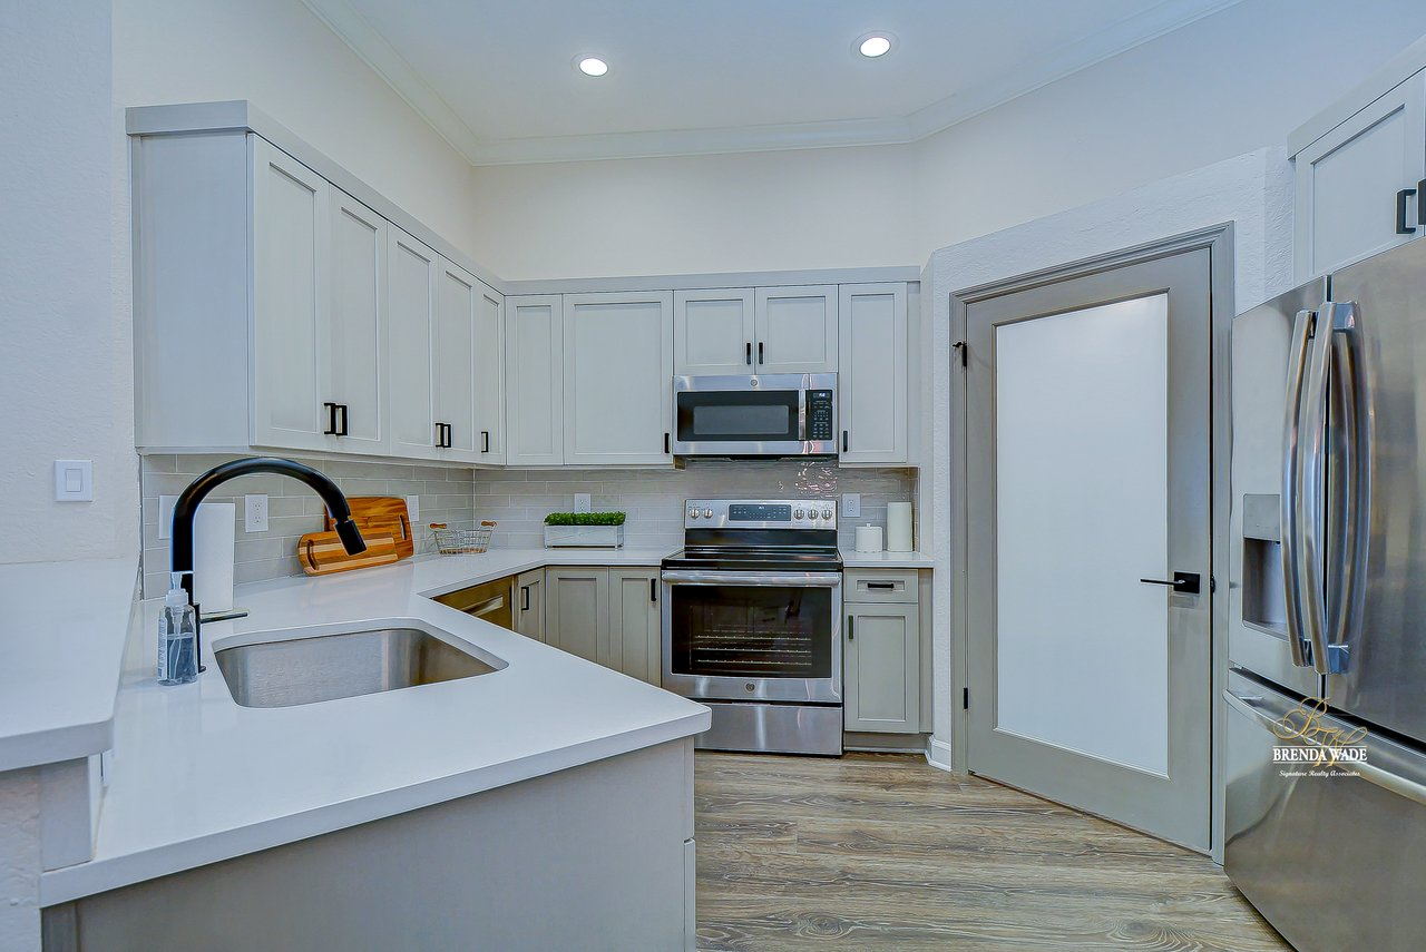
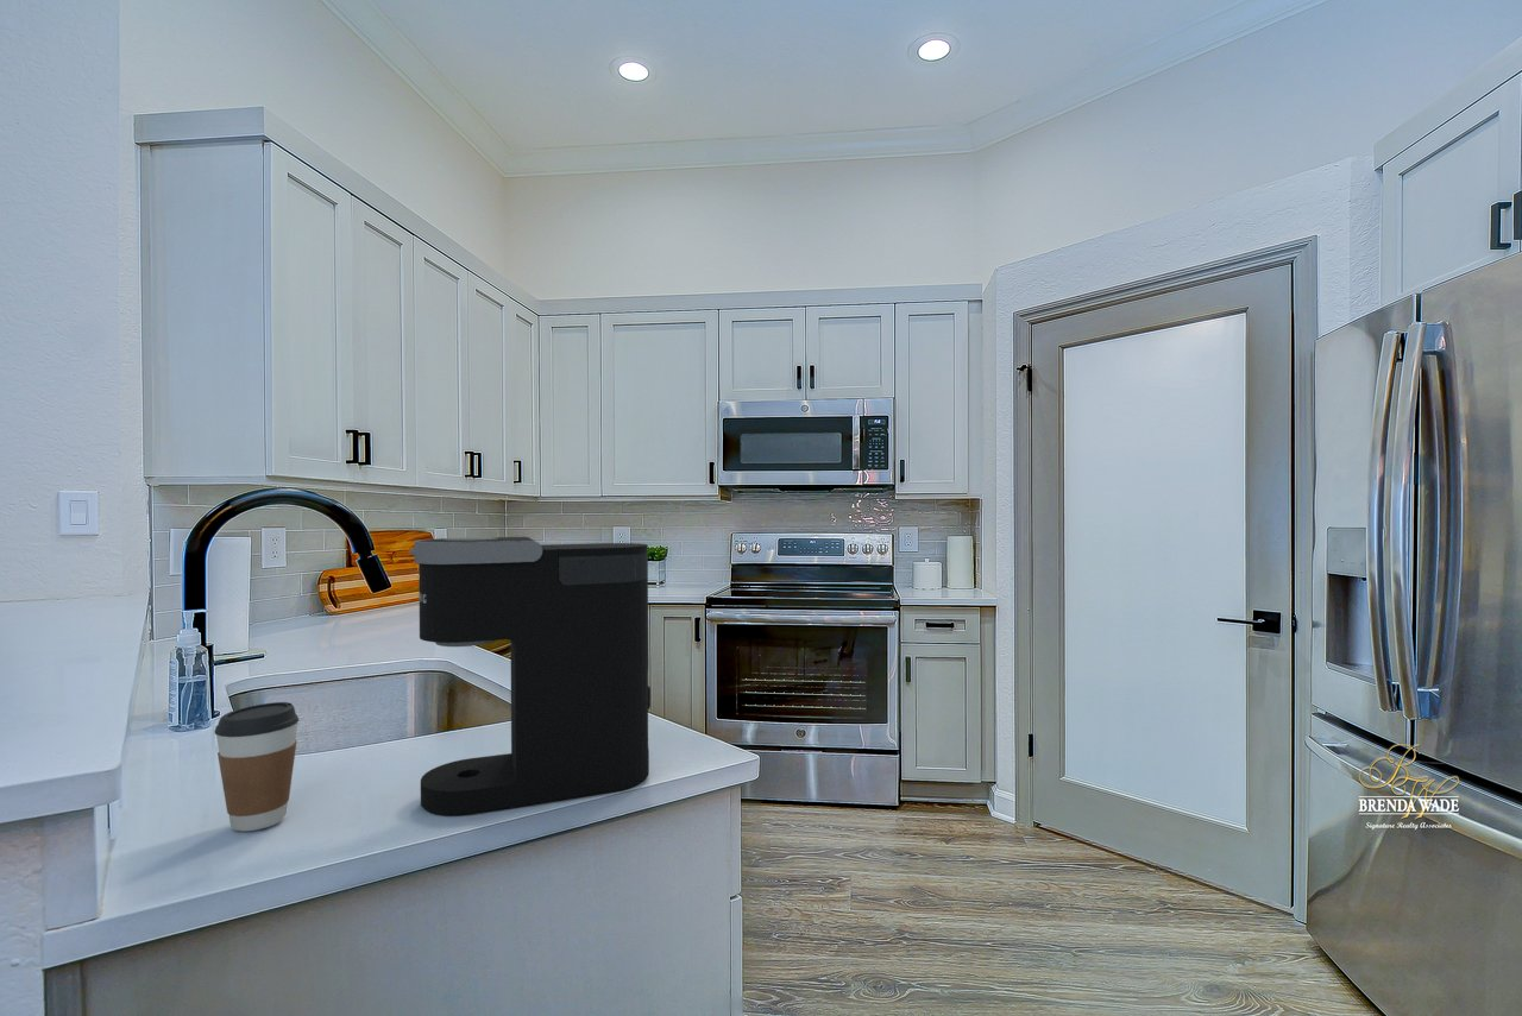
+ coffee cup [213,701,300,833]
+ coffee maker [408,536,652,818]
